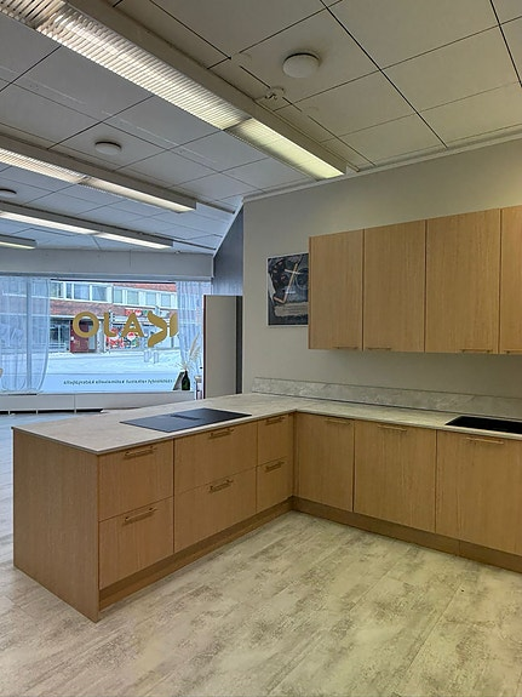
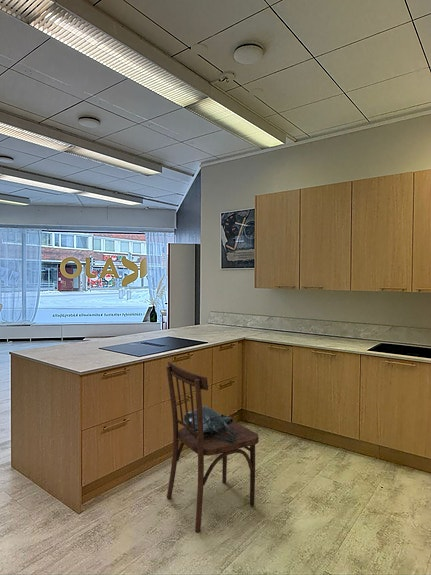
+ tote bag [183,405,236,443]
+ dining chair [165,360,260,533]
